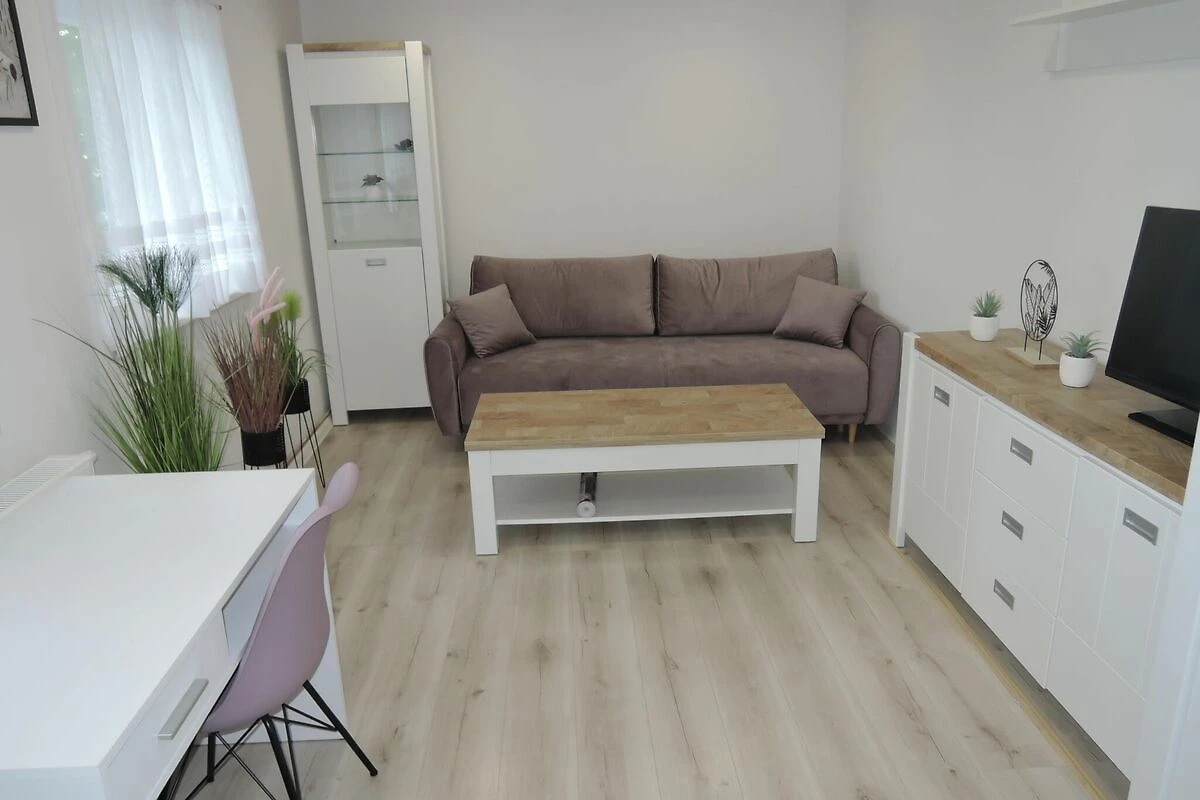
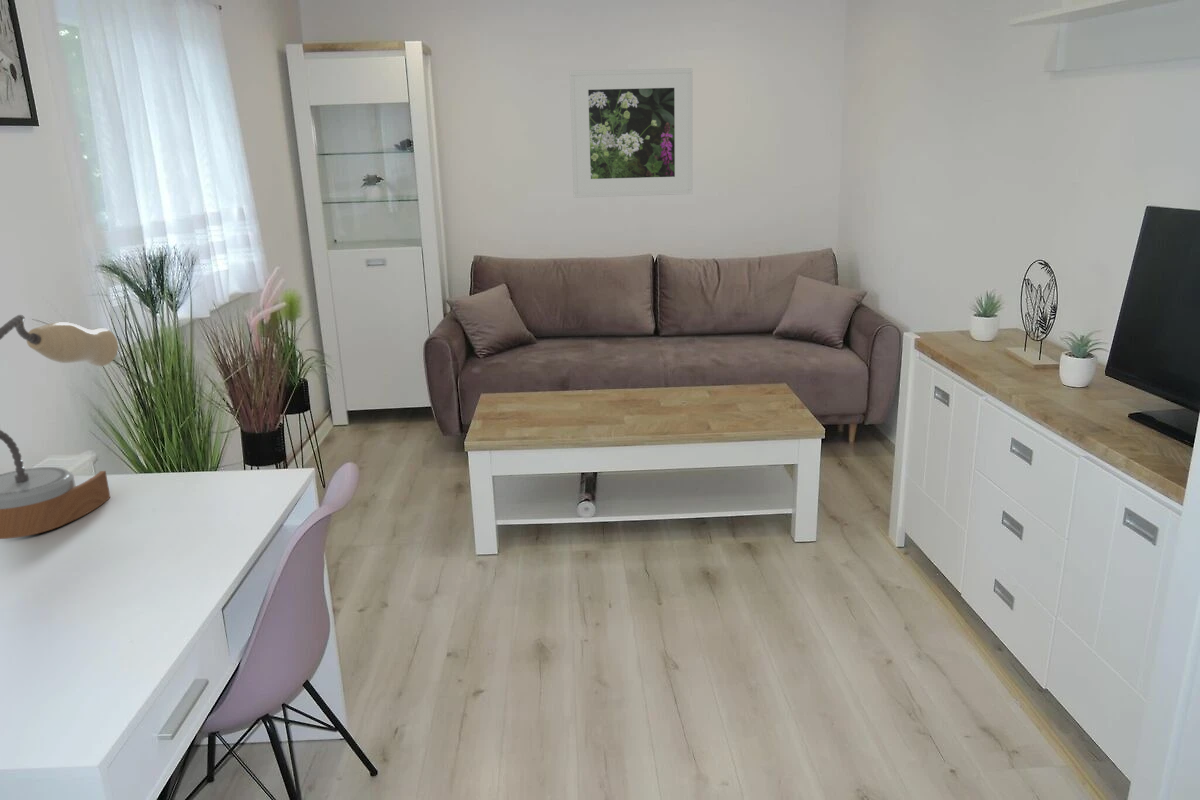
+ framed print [569,67,693,199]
+ table lamp [0,314,119,540]
